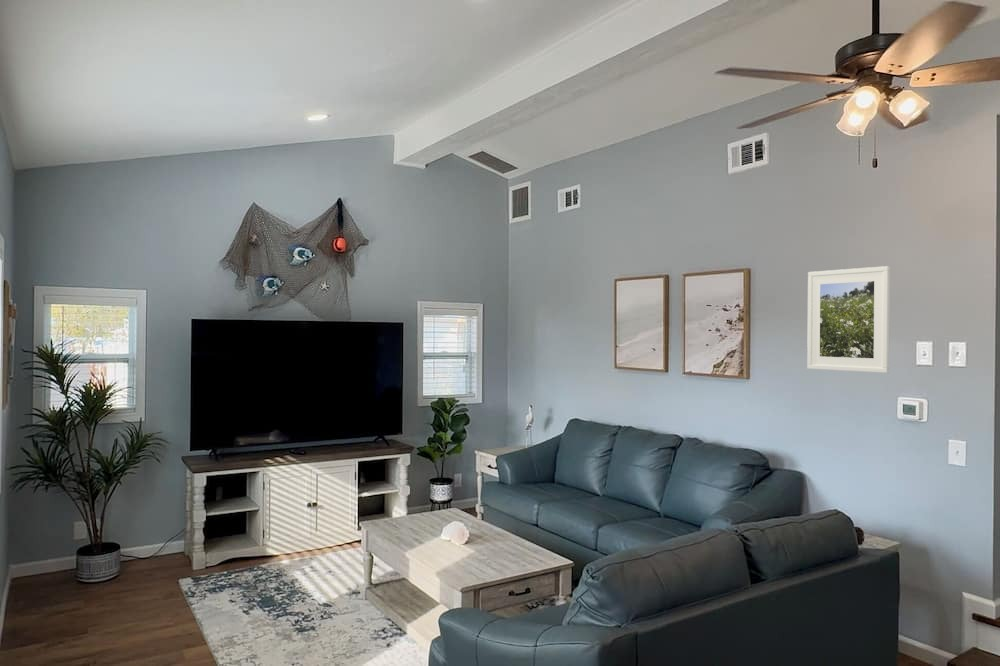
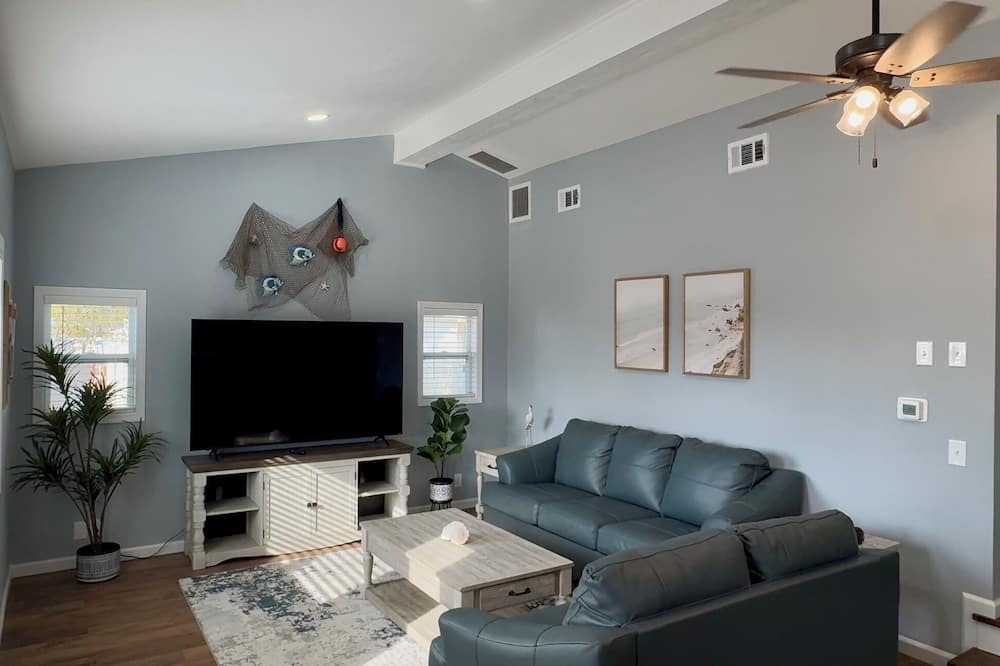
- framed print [806,265,891,374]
